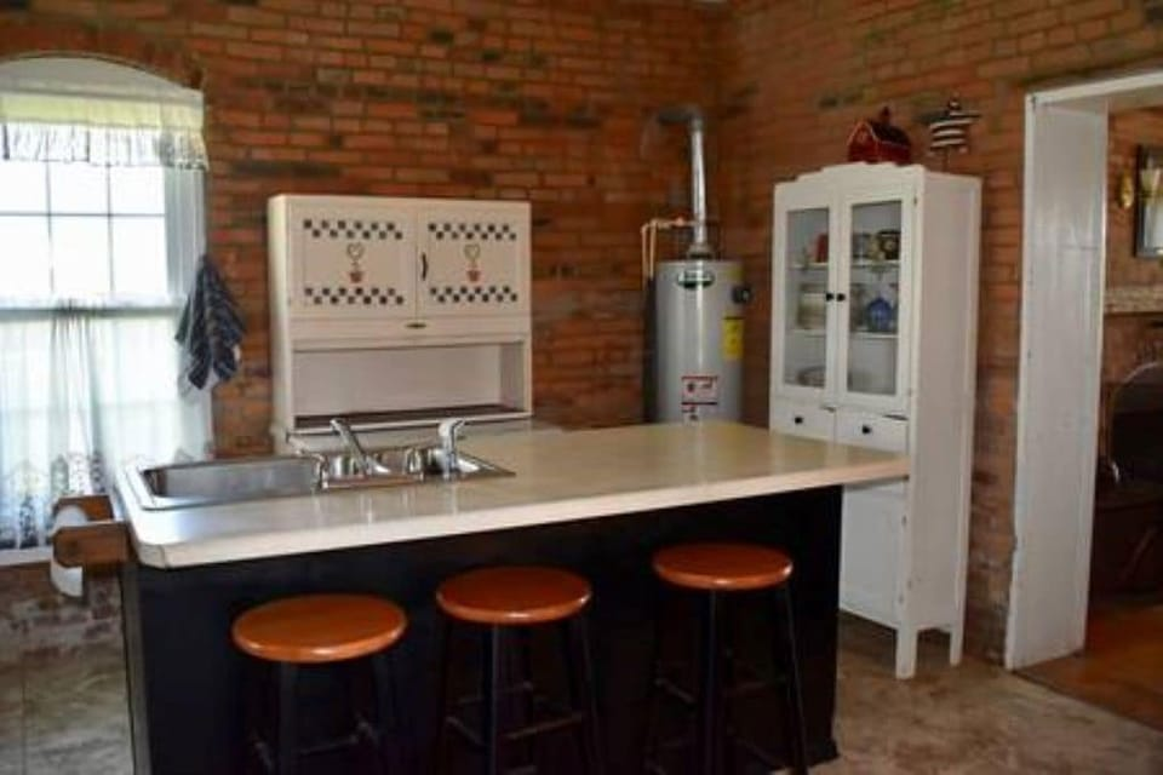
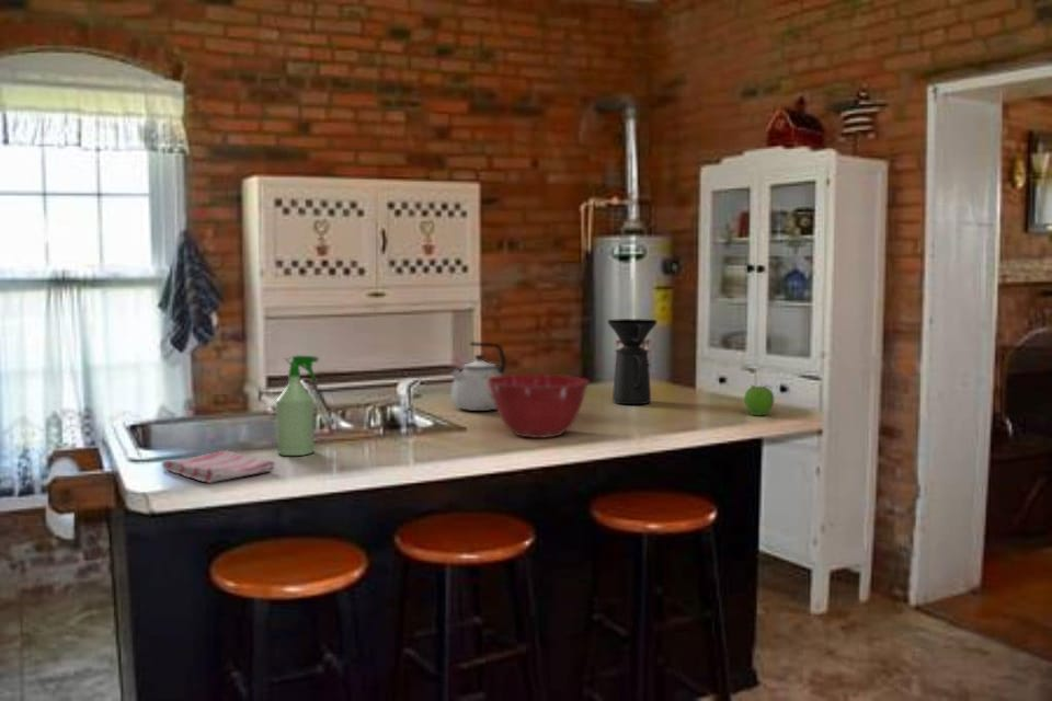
+ fruit [743,382,775,416]
+ mixing bowl [488,374,591,439]
+ coffee maker [607,318,659,405]
+ kettle [450,341,507,412]
+ dish towel [161,449,276,484]
+ spray bottle [275,355,320,457]
